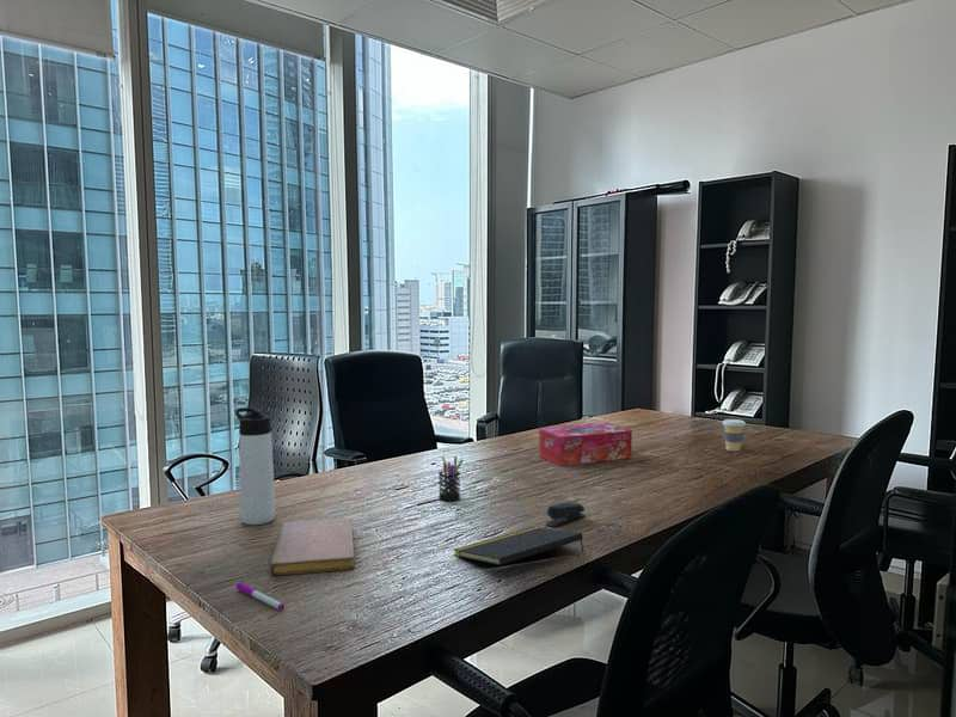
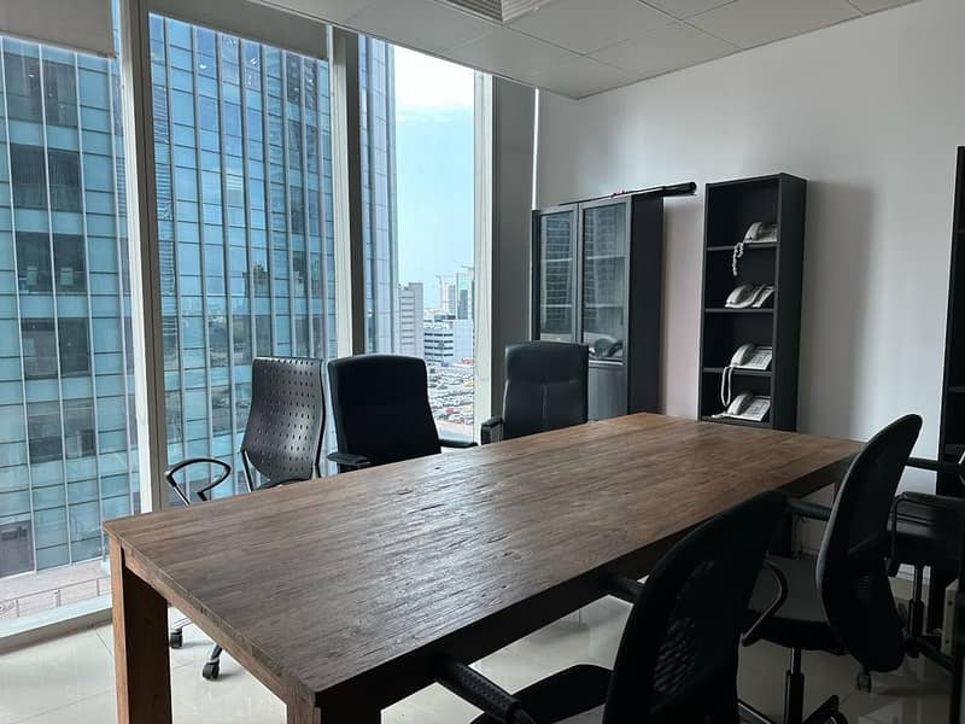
- stapler [545,501,587,528]
- notepad [452,526,586,566]
- thermos bottle [234,406,276,526]
- pen [235,582,286,612]
- pen holder [437,455,465,502]
- tissue box [538,422,633,467]
- notebook [269,517,355,577]
- coffee cup [722,418,747,452]
